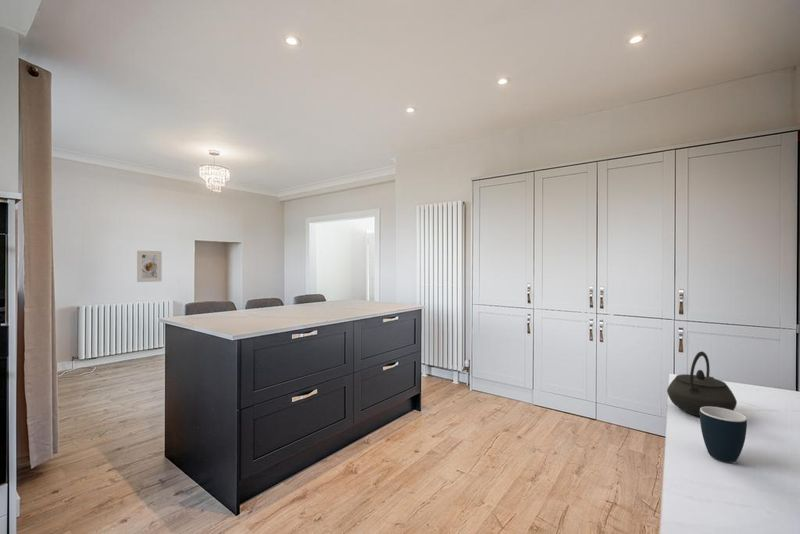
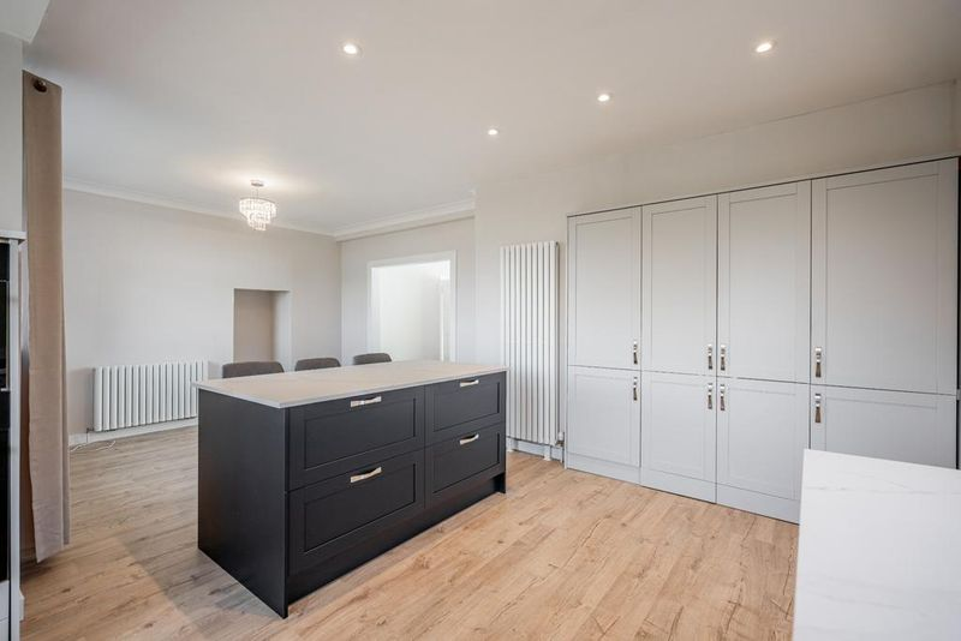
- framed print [136,250,163,283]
- kettle [666,350,738,417]
- mug [699,407,748,463]
